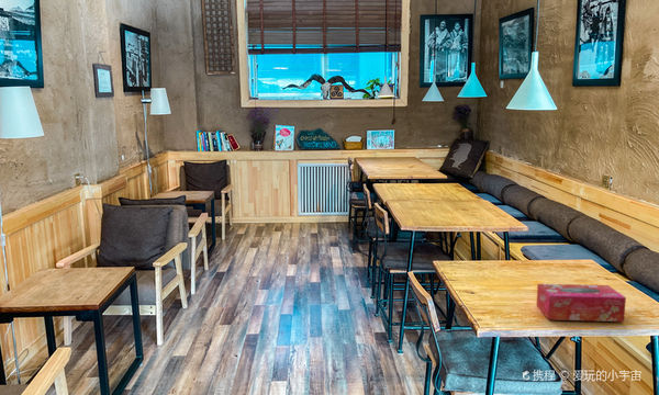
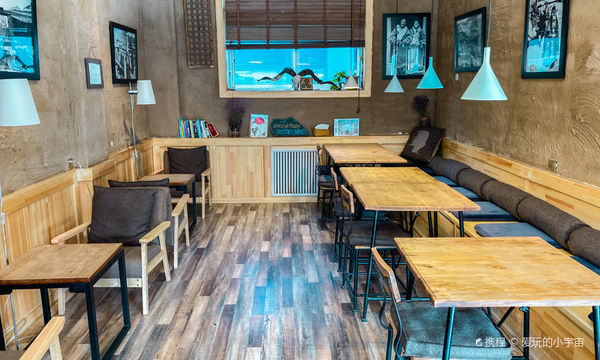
- tissue box [535,283,627,323]
